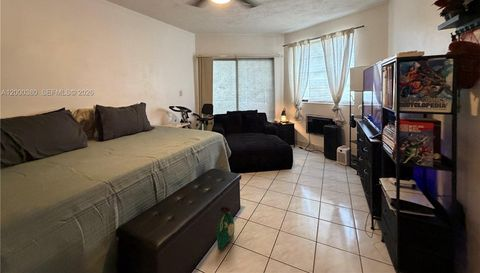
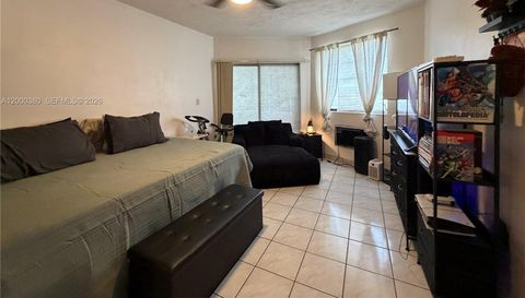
- bag [216,206,236,251]
